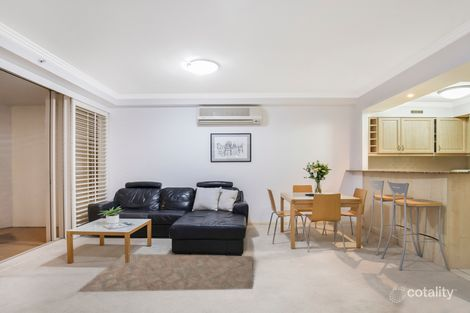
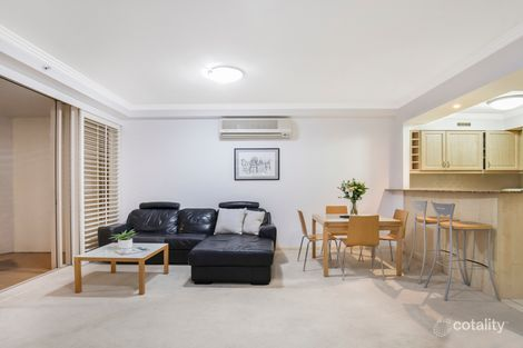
- rug [76,253,254,293]
